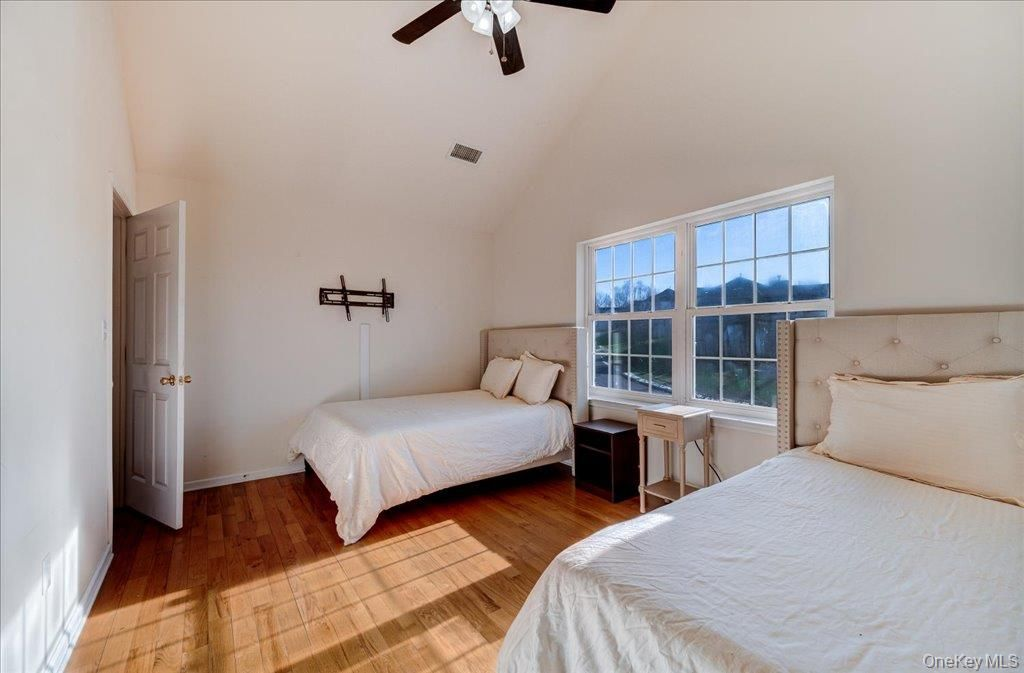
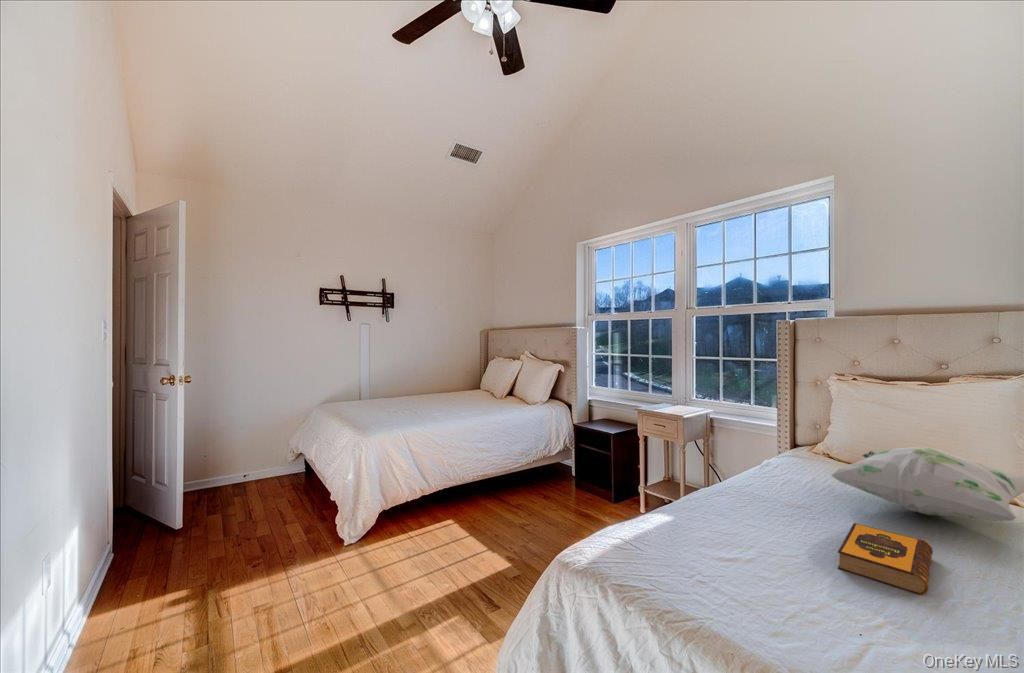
+ decorative pillow [830,446,1024,522]
+ hardback book [837,522,934,596]
